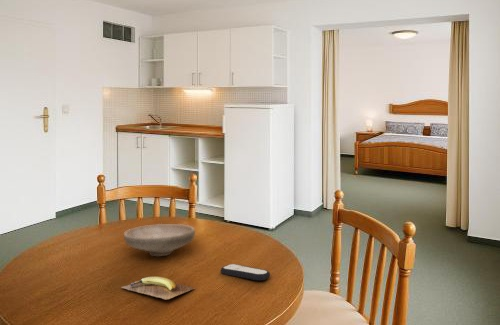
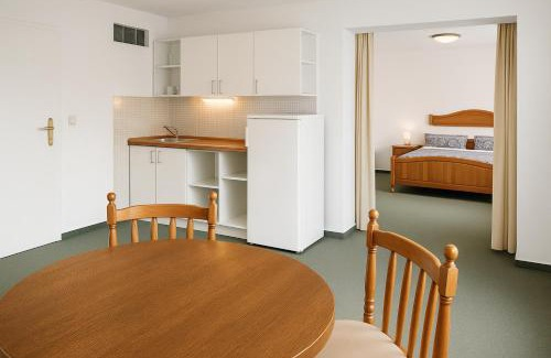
- remote control [219,263,271,281]
- banana [120,276,196,300]
- bowl [123,223,196,257]
